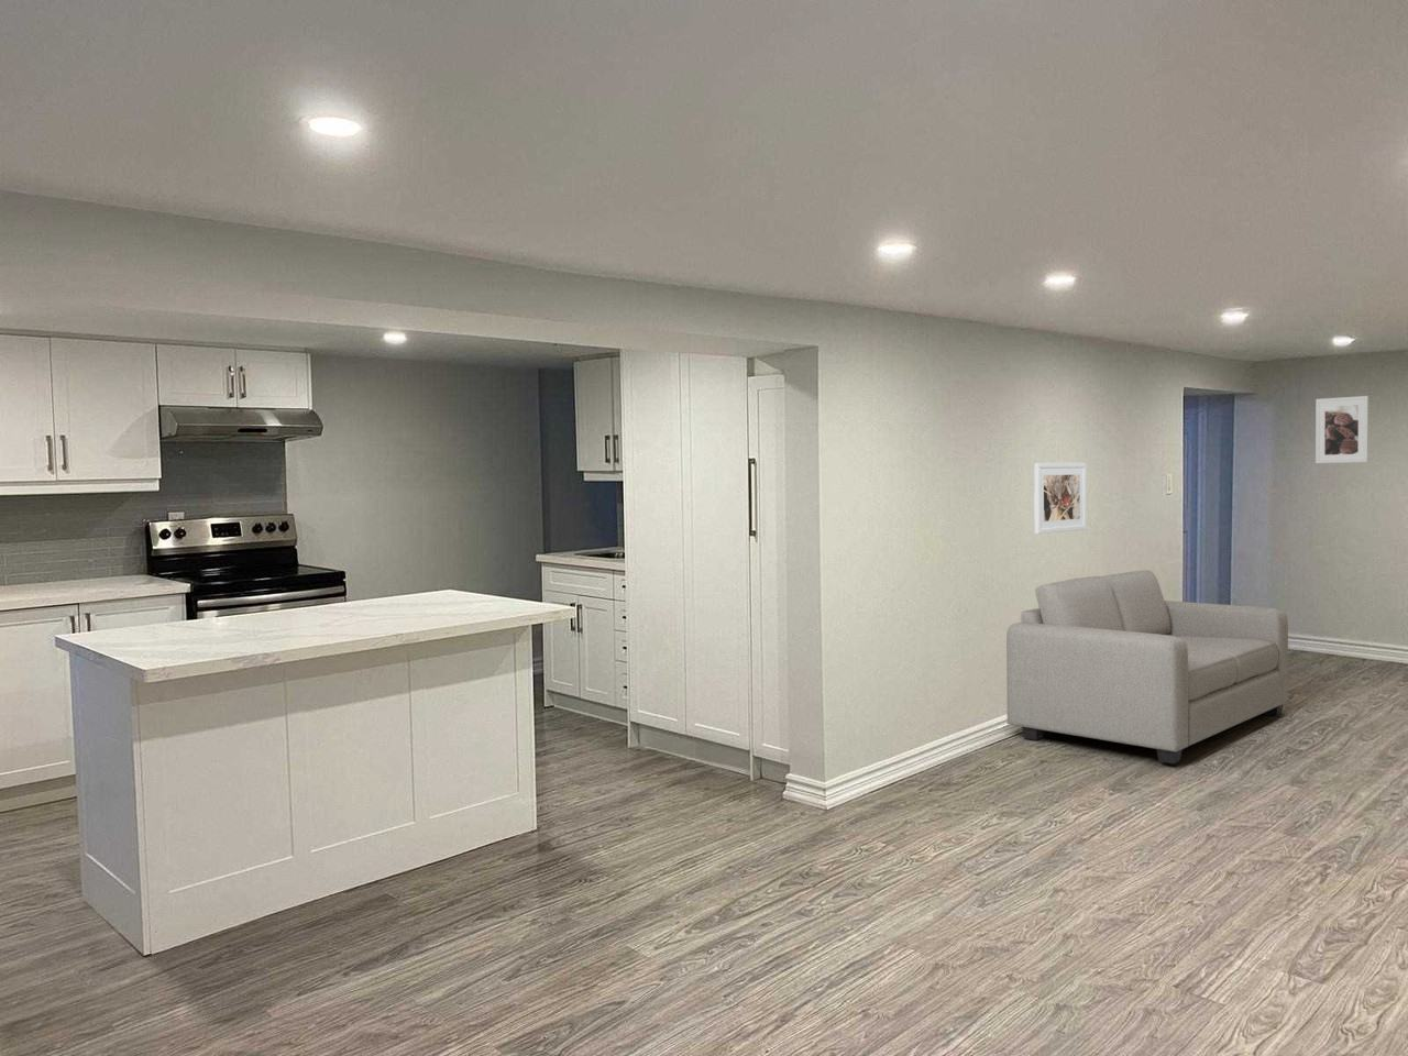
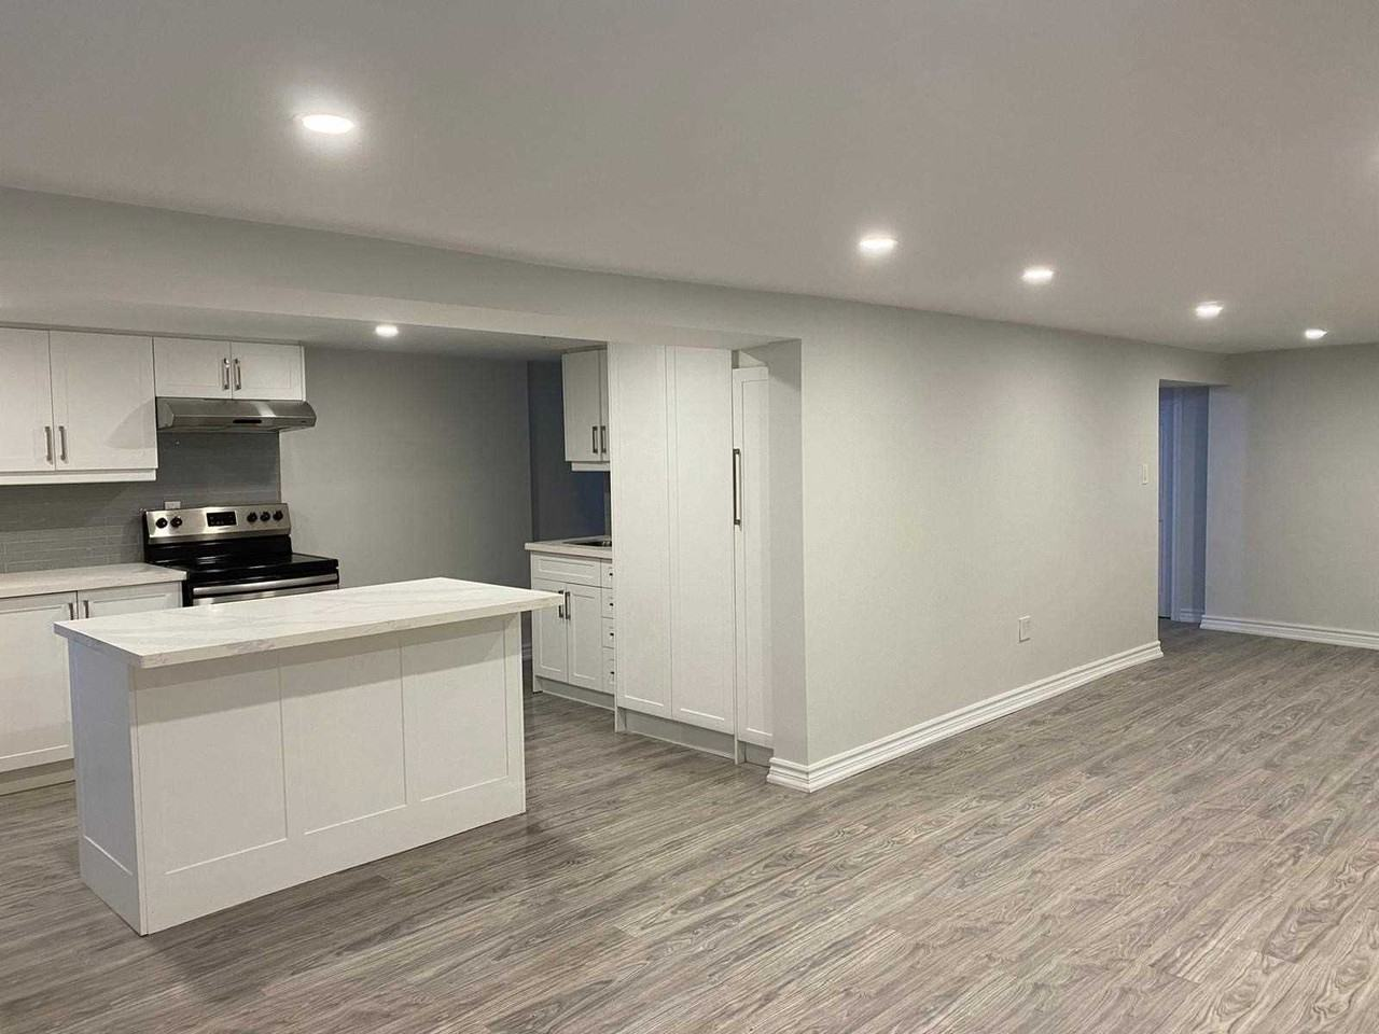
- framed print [1315,395,1369,464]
- sofa [1006,569,1289,764]
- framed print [1033,461,1086,535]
